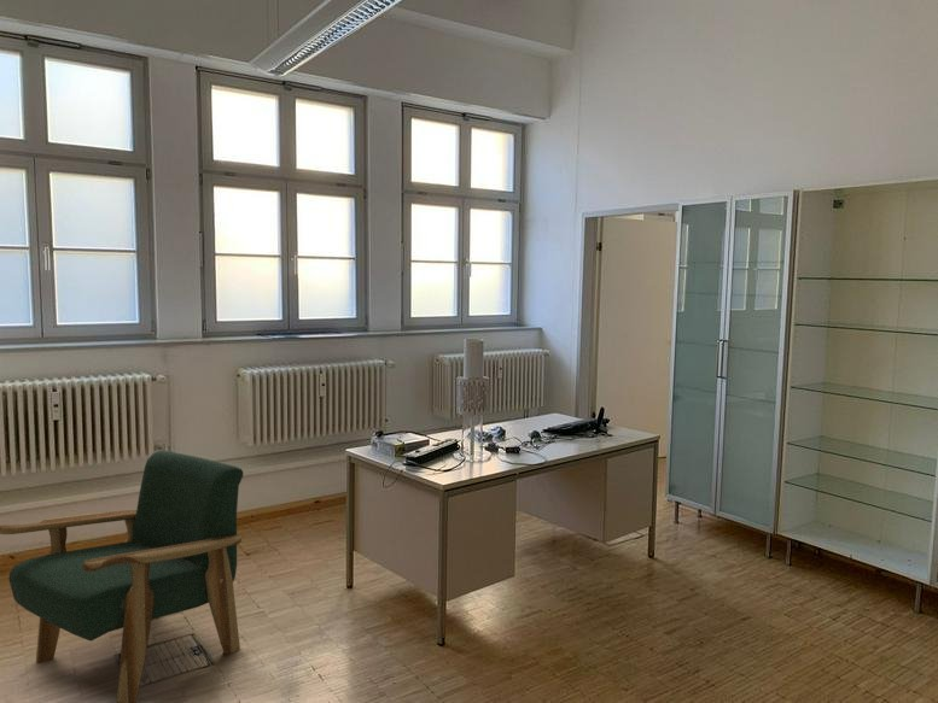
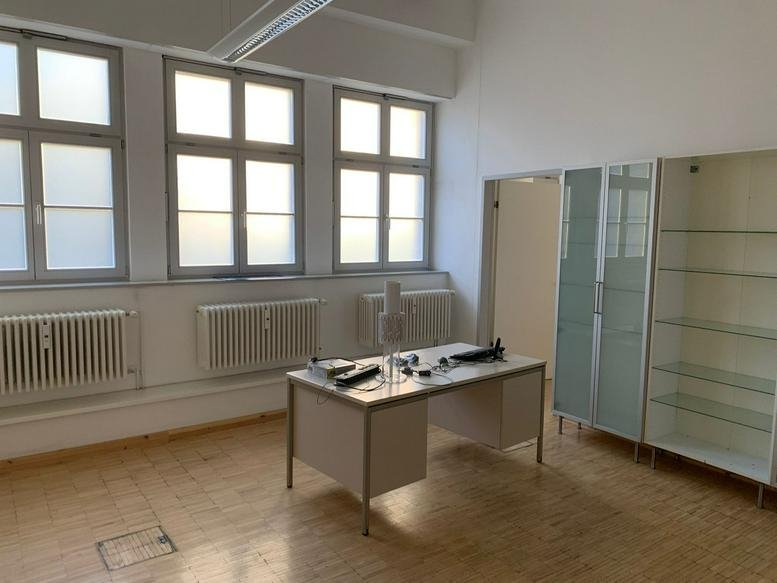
- armchair [0,450,244,703]
